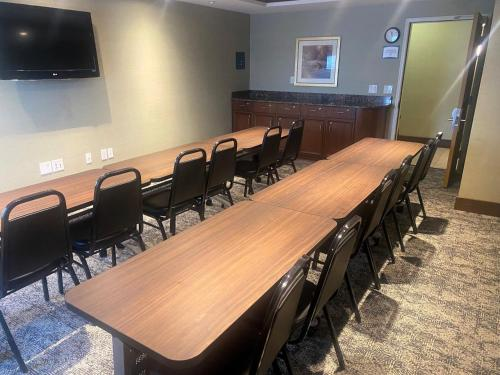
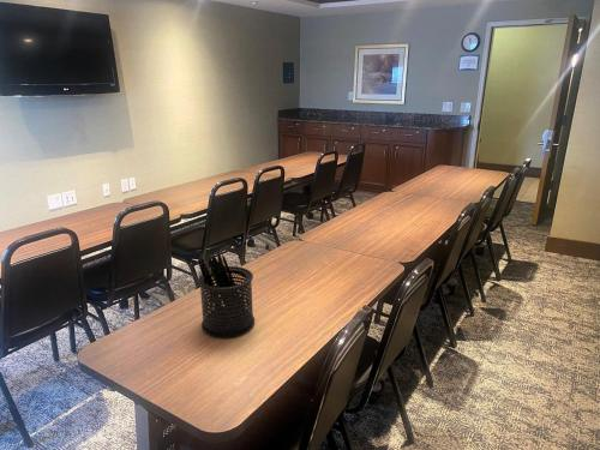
+ pen holder [197,251,256,338]
